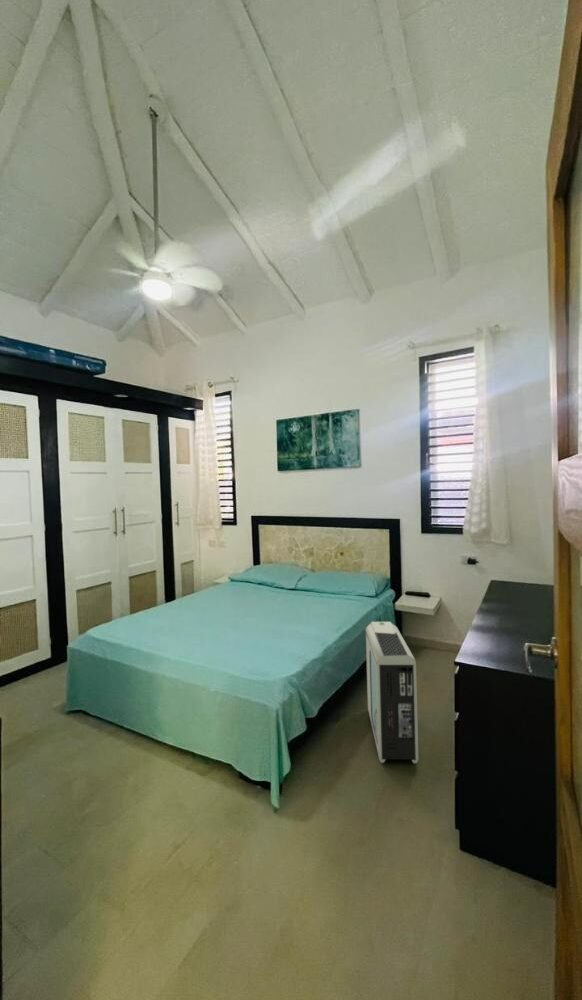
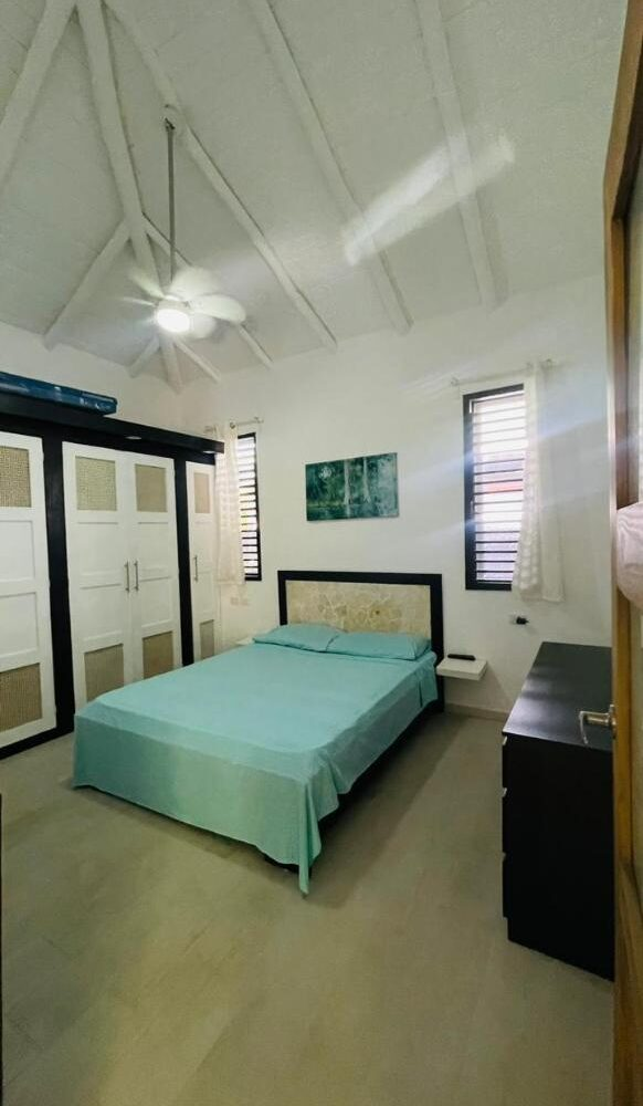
- air purifier [365,621,419,764]
